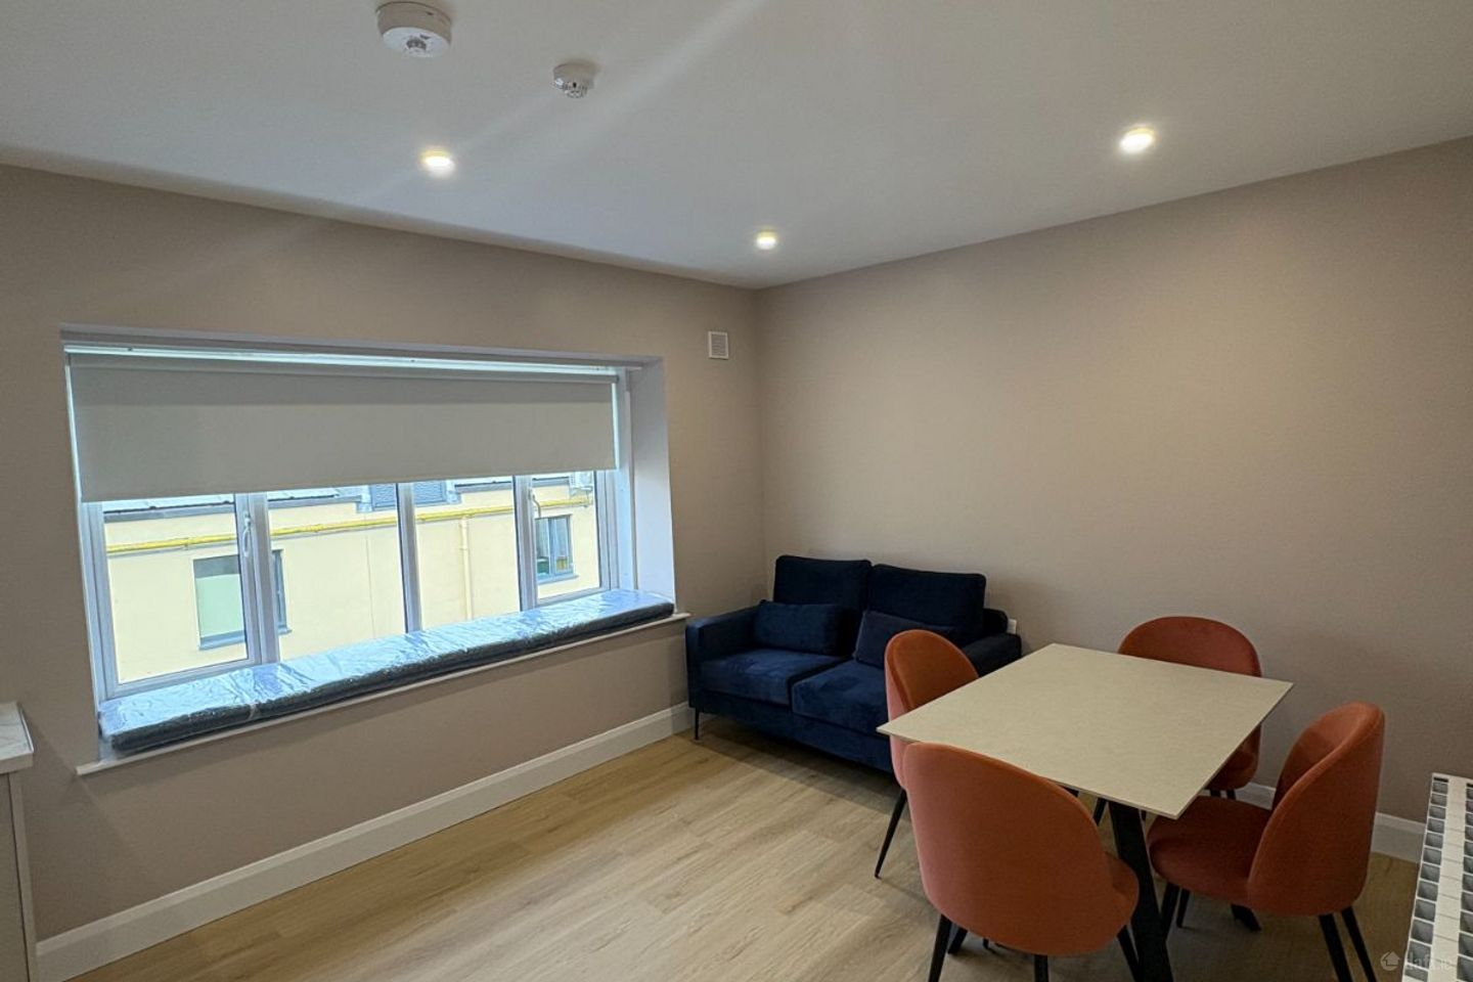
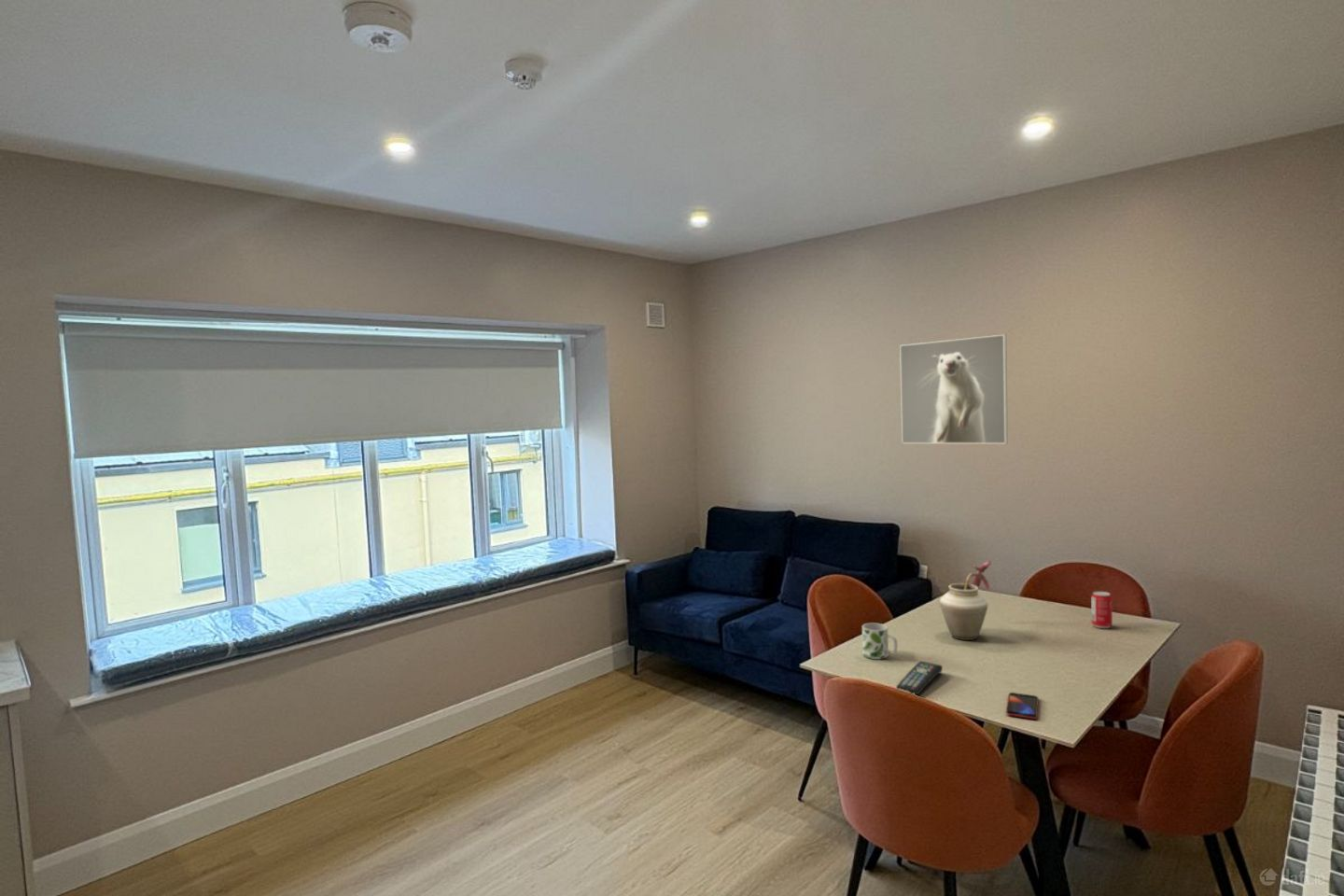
+ beverage can [1090,591,1113,629]
+ mug [861,623,899,660]
+ smartphone [1005,692,1040,721]
+ remote control [895,660,944,695]
+ vase [939,560,992,641]
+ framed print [899,333,1009,444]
